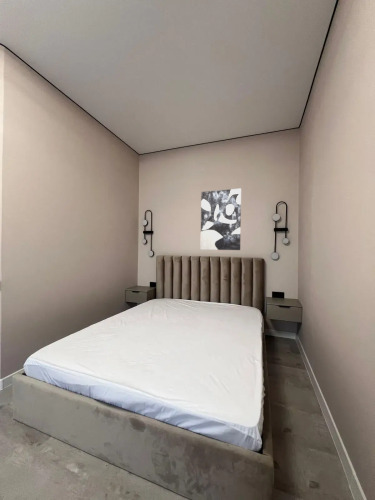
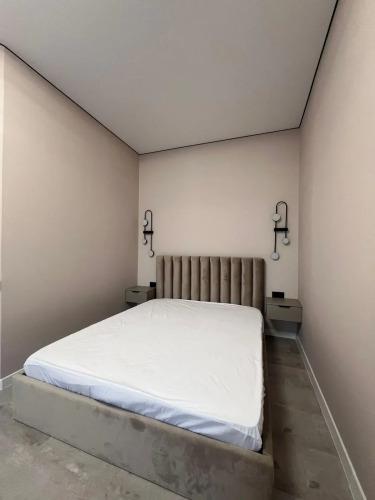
- wall art [199,188,242,251]
